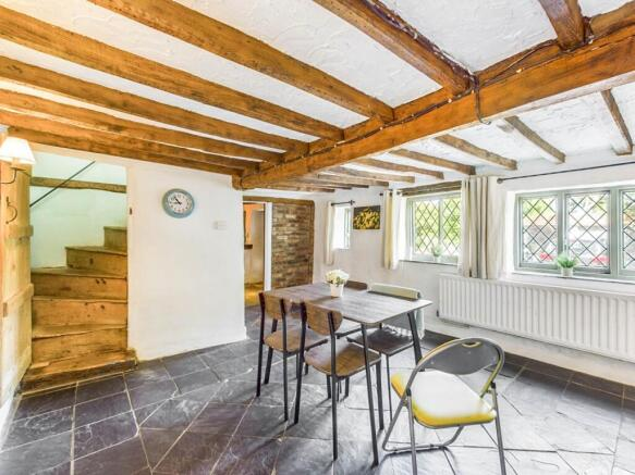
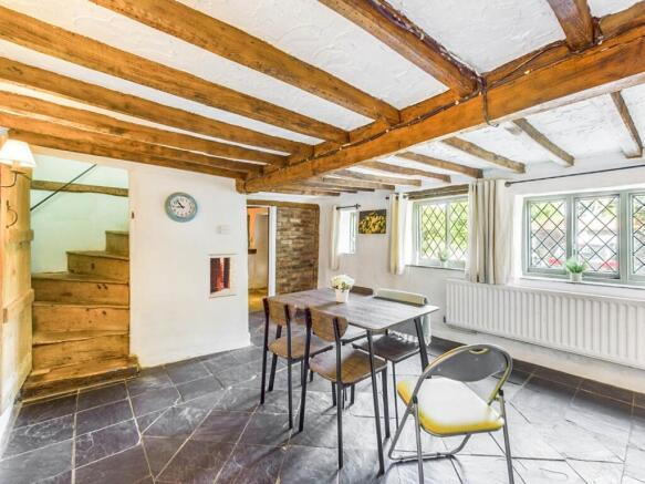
+ wall art [208,253,238,300]
